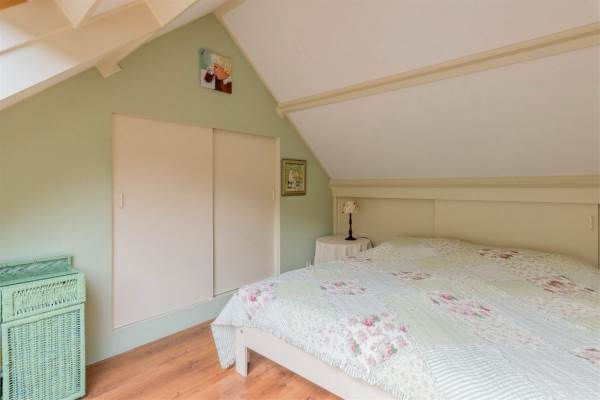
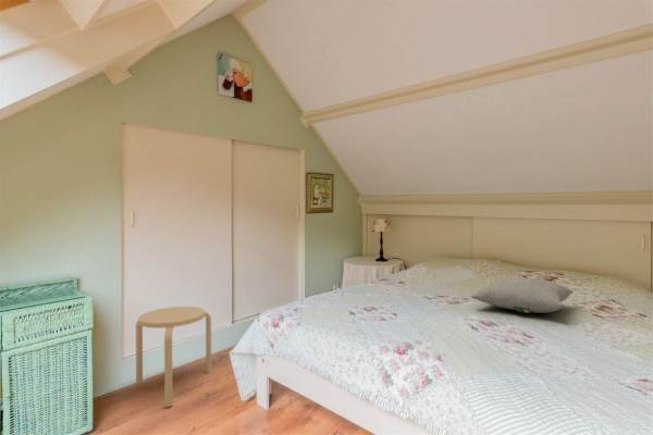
+ stool [135,306,212,408]
+ pillow [470,276,574,314]
